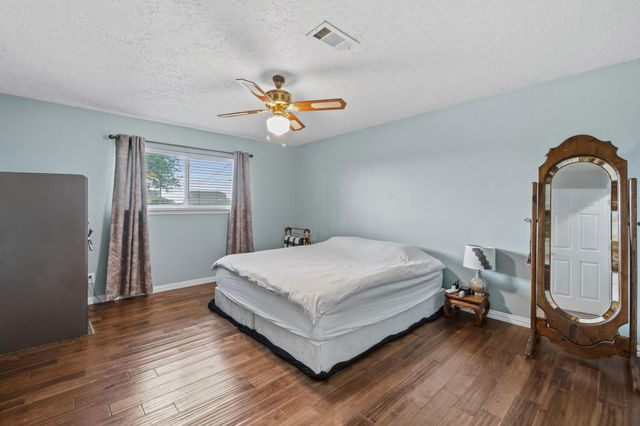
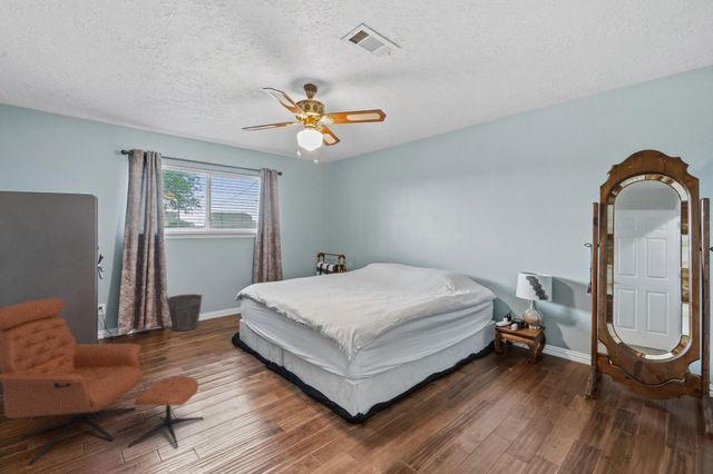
+ waste bin [166,293,203,332]
+ armchair [0,297,205,465]
